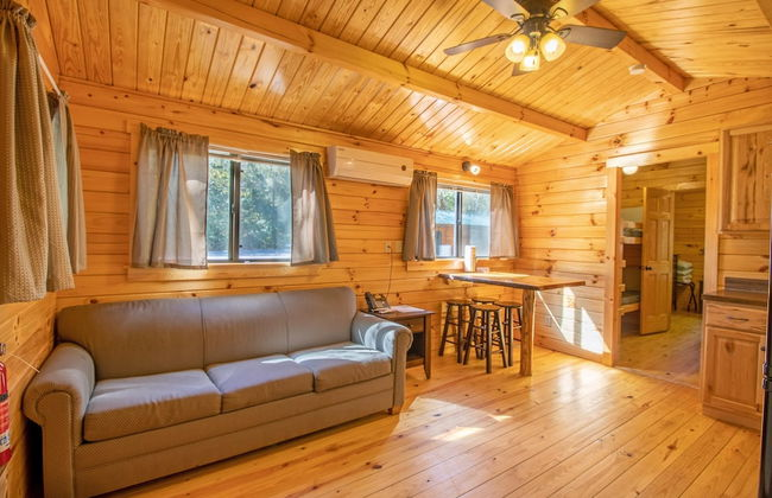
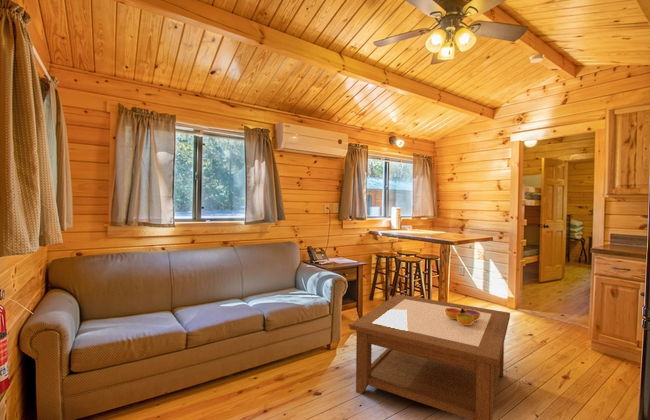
+ coffee table [349,293,511,420]
+ decorative bowl [445,307,481,325]
